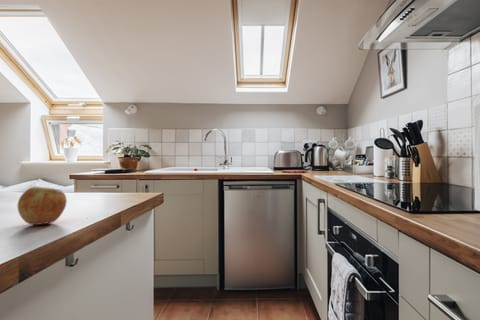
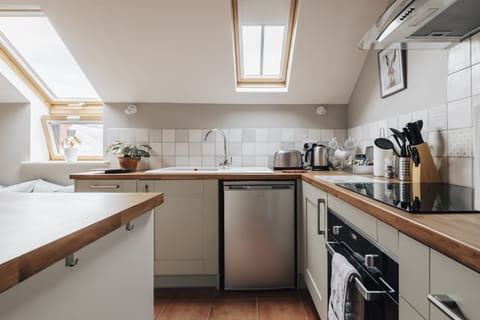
- apple [16,185,68,226]
